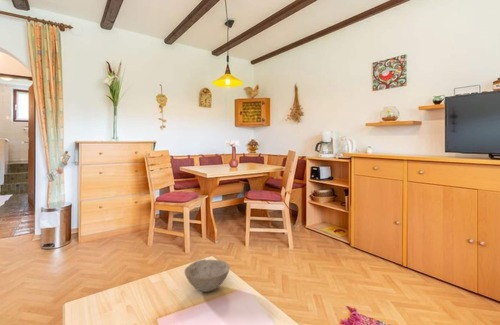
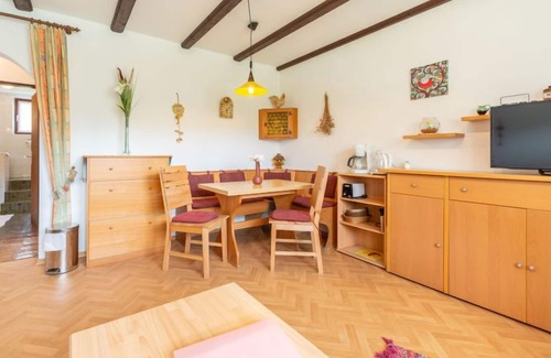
- bowl [184,258,231,293]
